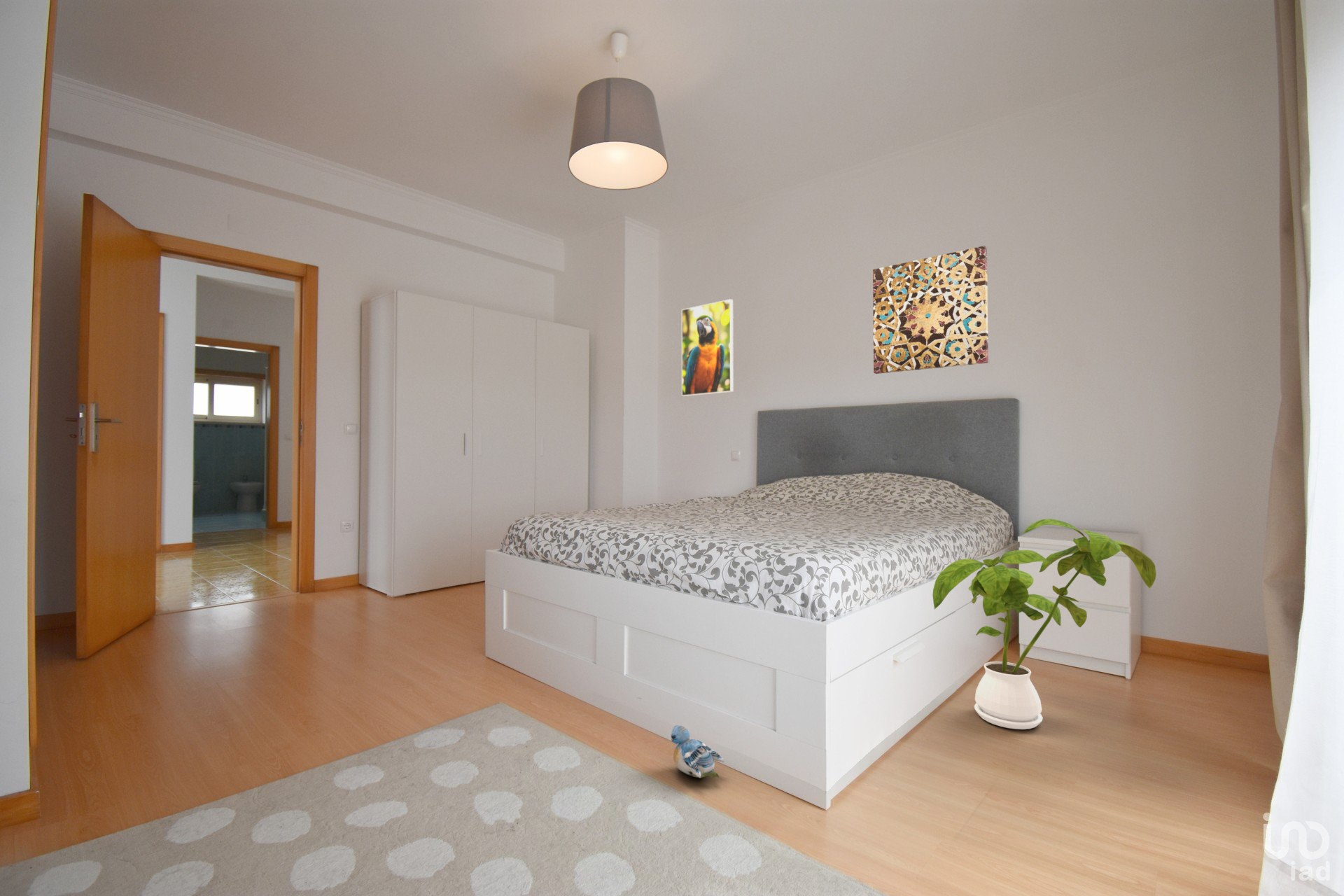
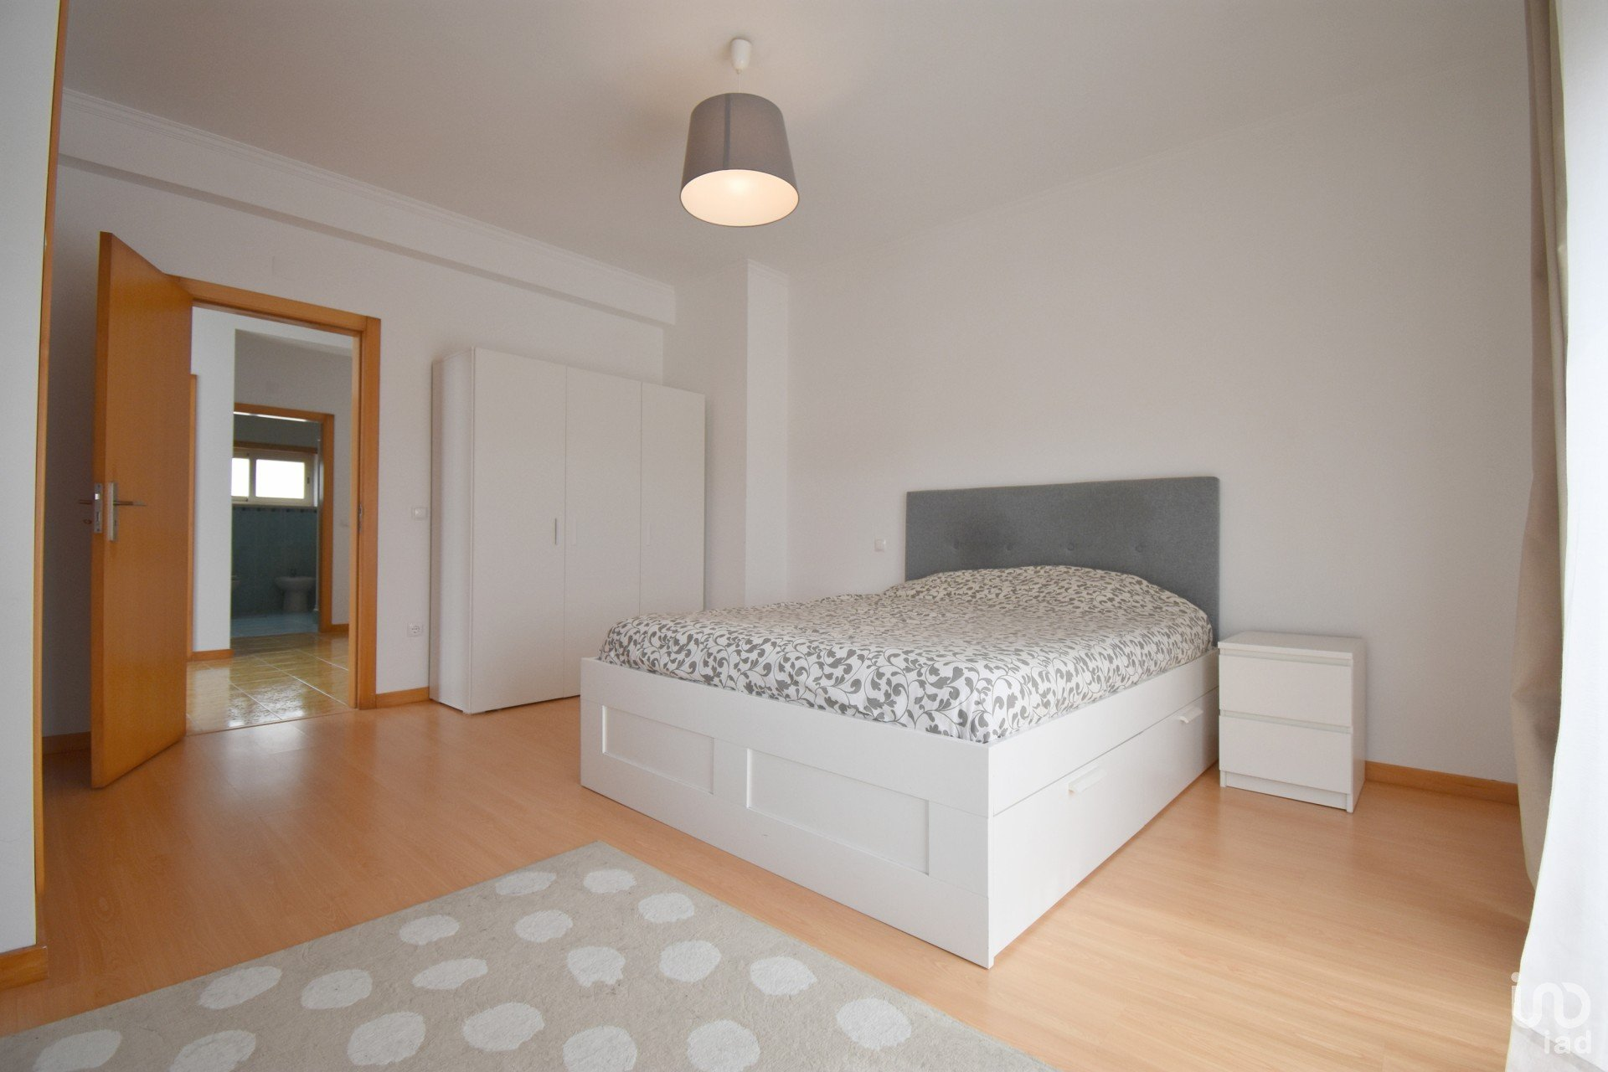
- plush toy [671,724,725,778]
- house plant [932,518,1156,730]
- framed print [681,298,734,397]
- wall art [872,245,989,374]
